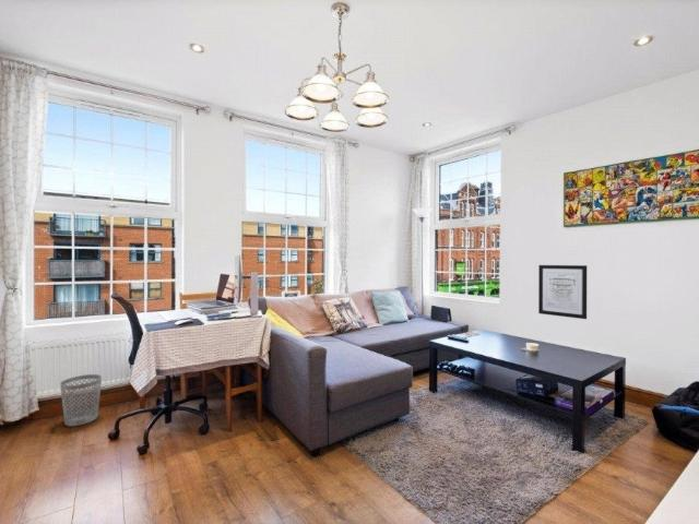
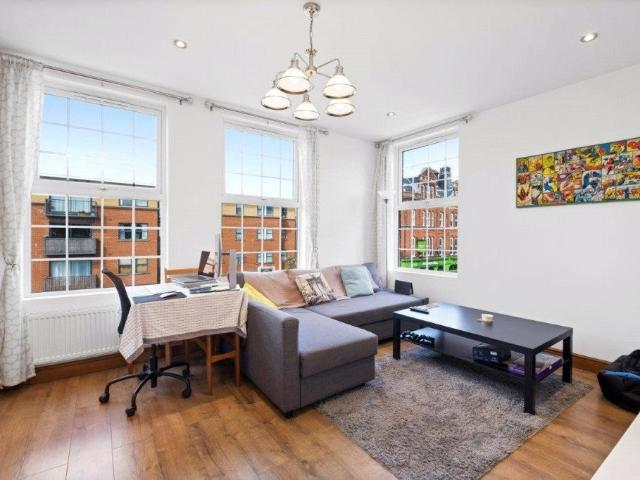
- wastebasket [59,373,103,427]
- wall art [537,264,588,320]
